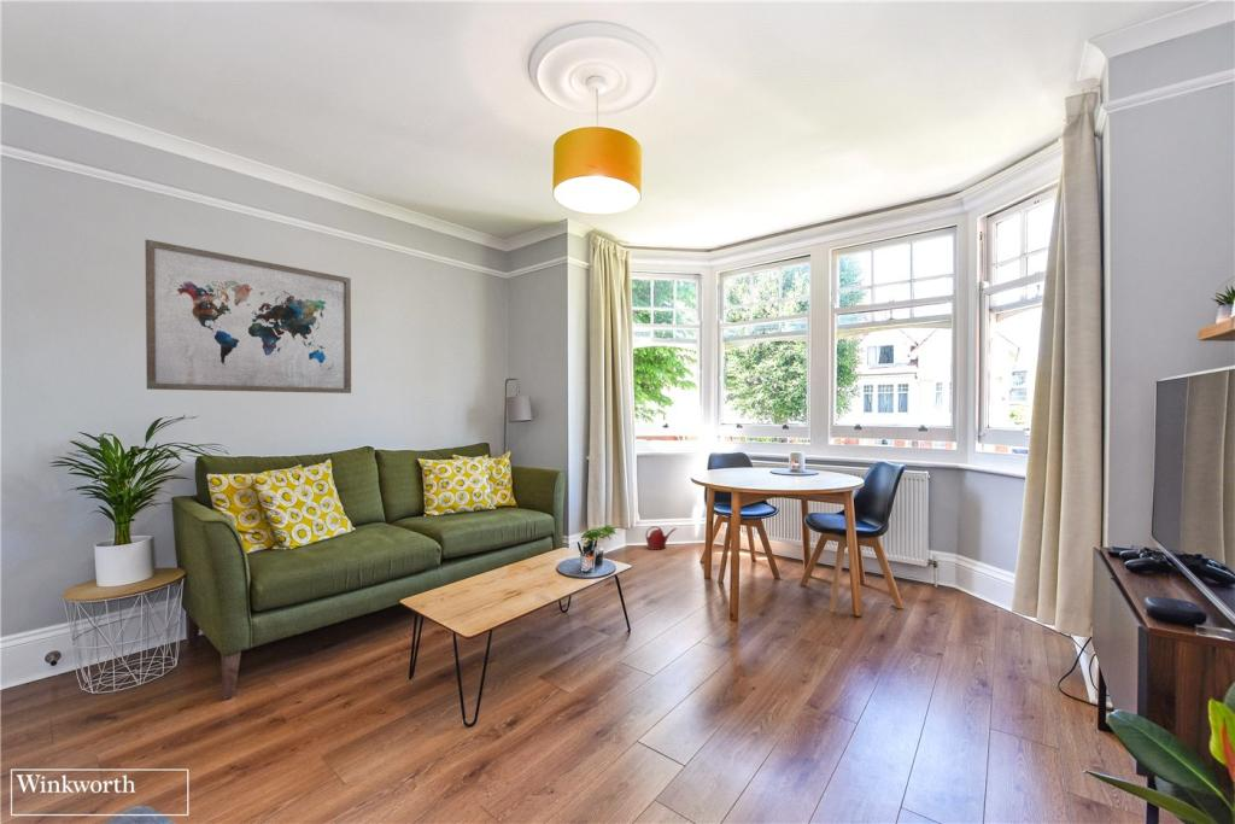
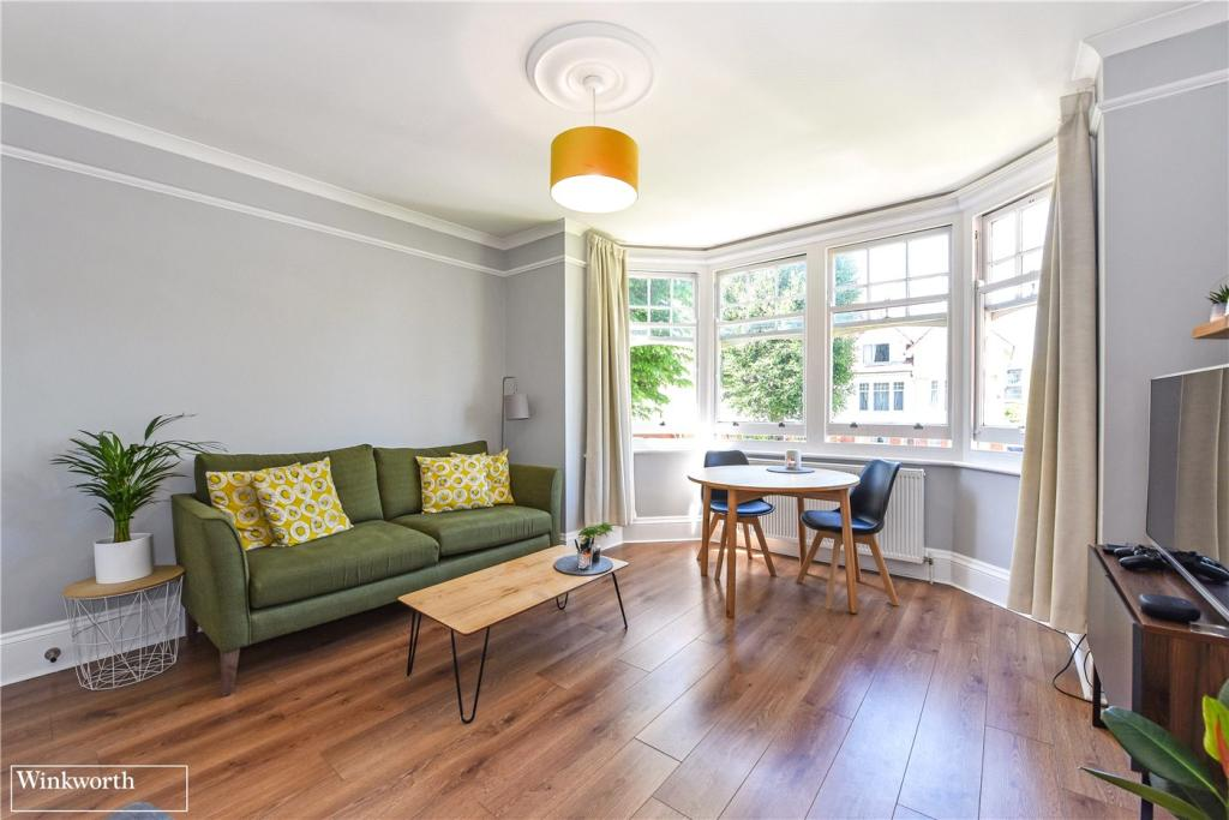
- wall art [144,238,352,395]
- watering can [644,525,678,551]
